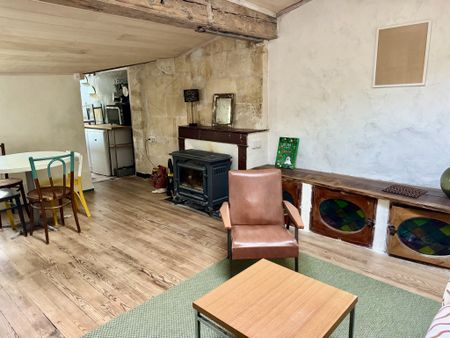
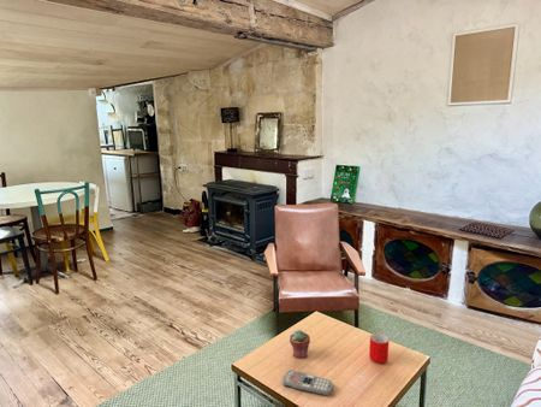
+ potted succulent [289,329,311,359]
+ mug [368,332,390,365]
+ remote control [281,368,334,396]
